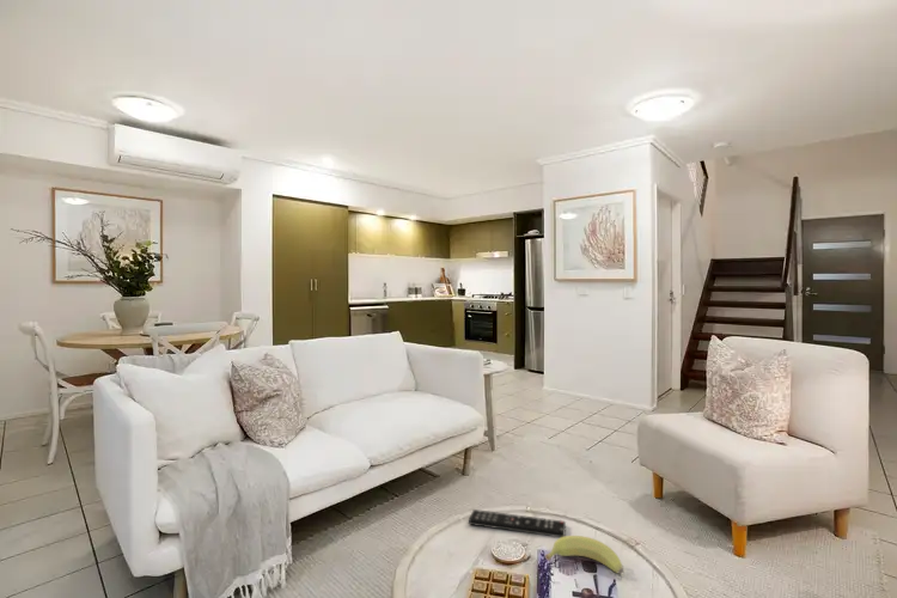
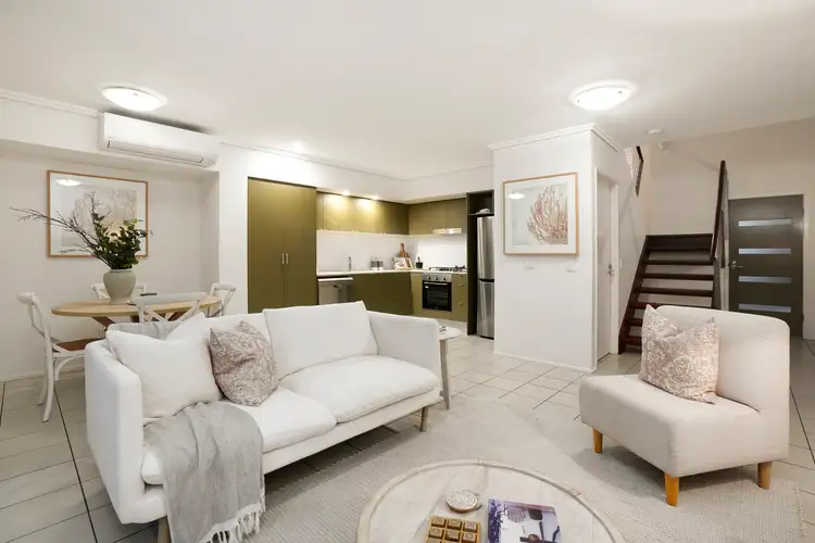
- remote control [468,508,567,538]
- banana [544,535,624,575]
